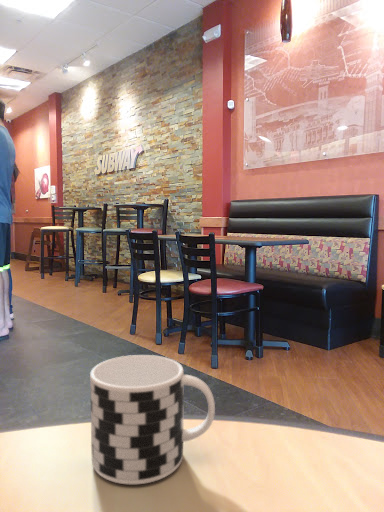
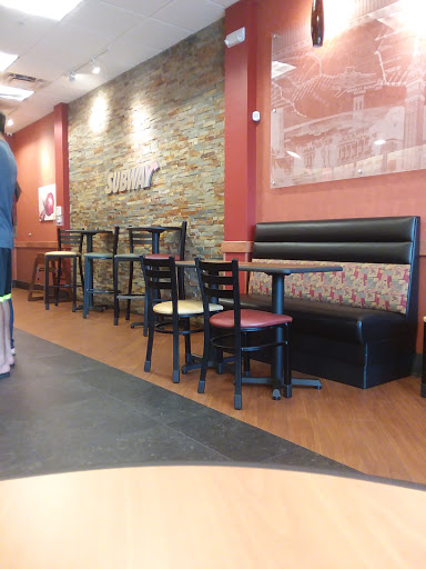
- cup [89,354,216,485]
